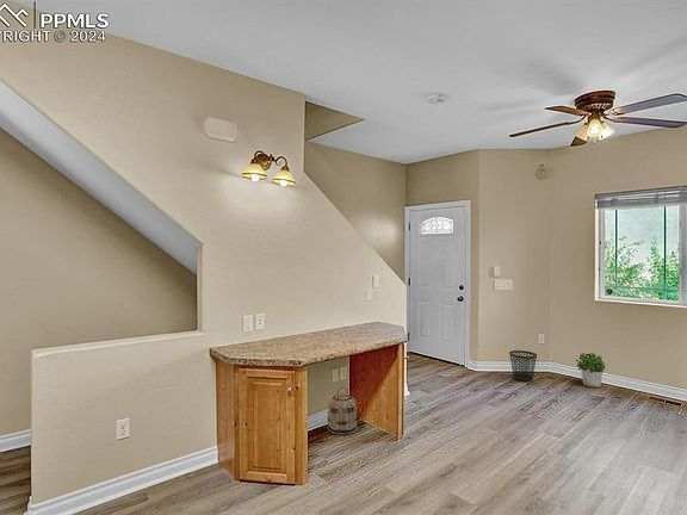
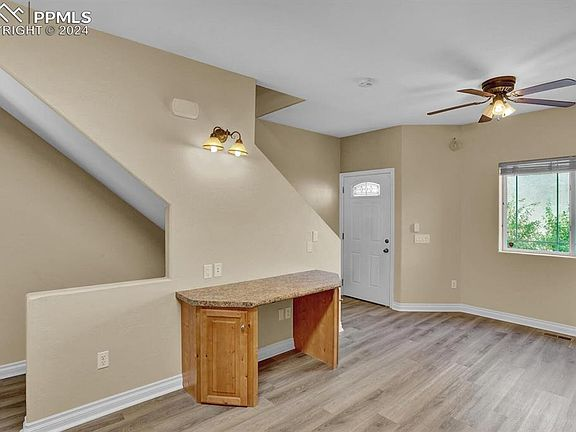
- wastebasket [508,349,538,383]
- basket [327,386,359,436]
- potted plant [575,352,607,387]
